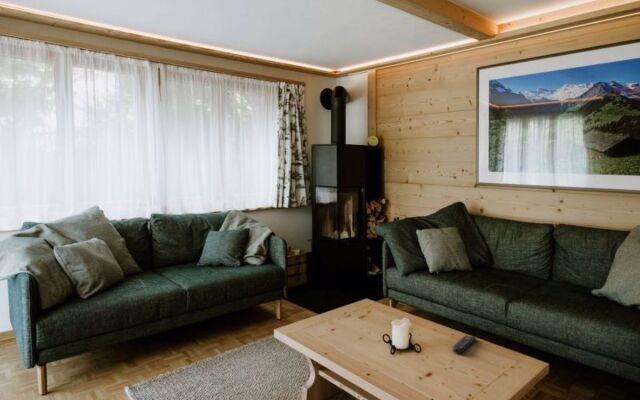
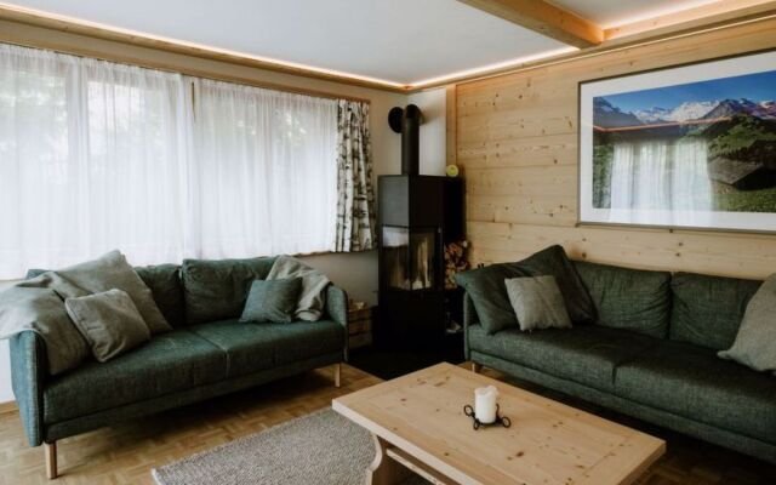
- remote control [451,334,477,354]
